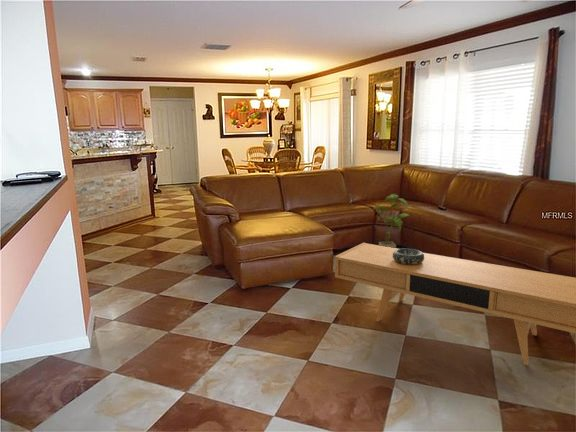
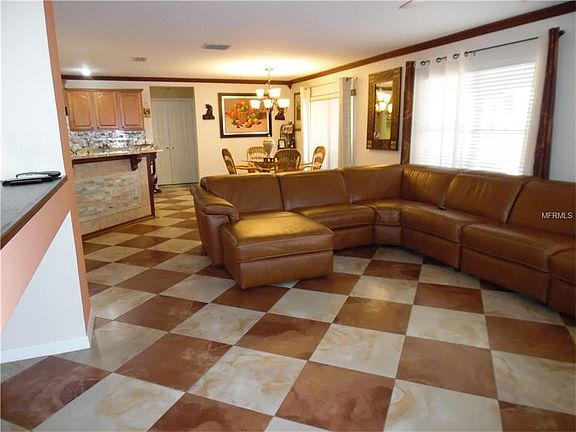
- decorative bowl [393,248,424,265]
- house plant [372,193,411,248]
- tv console [334,242,576,366]
